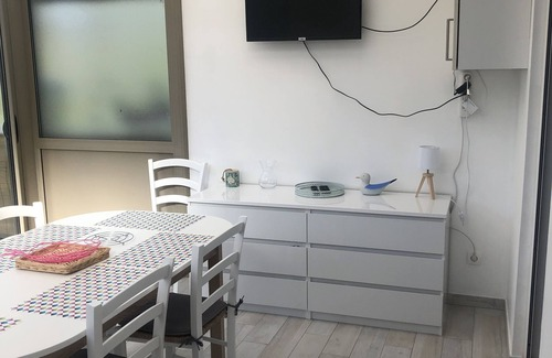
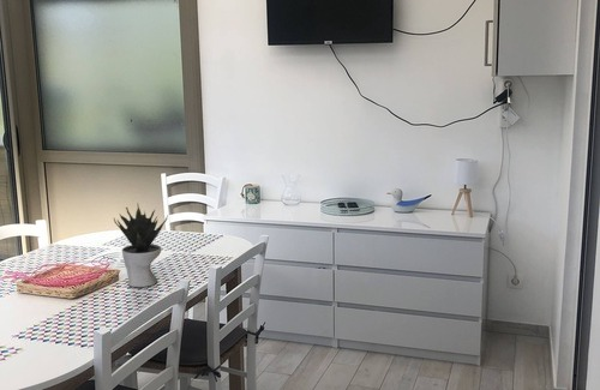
+ potted plant [113,202,169,288]
